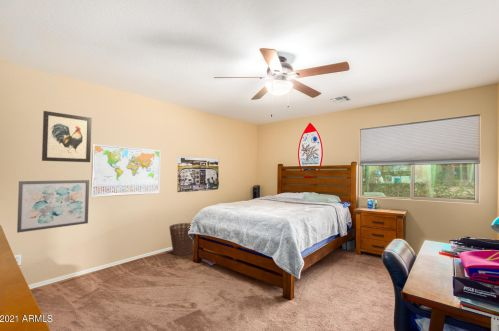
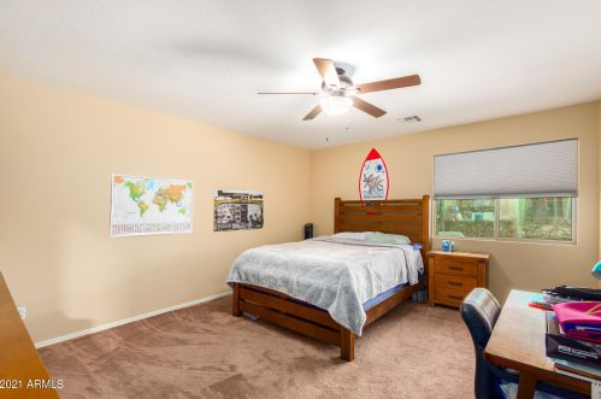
- wall art [16,179,90,234]
- wall art [41,110,93,163]
- basket [168,222,194,257]
